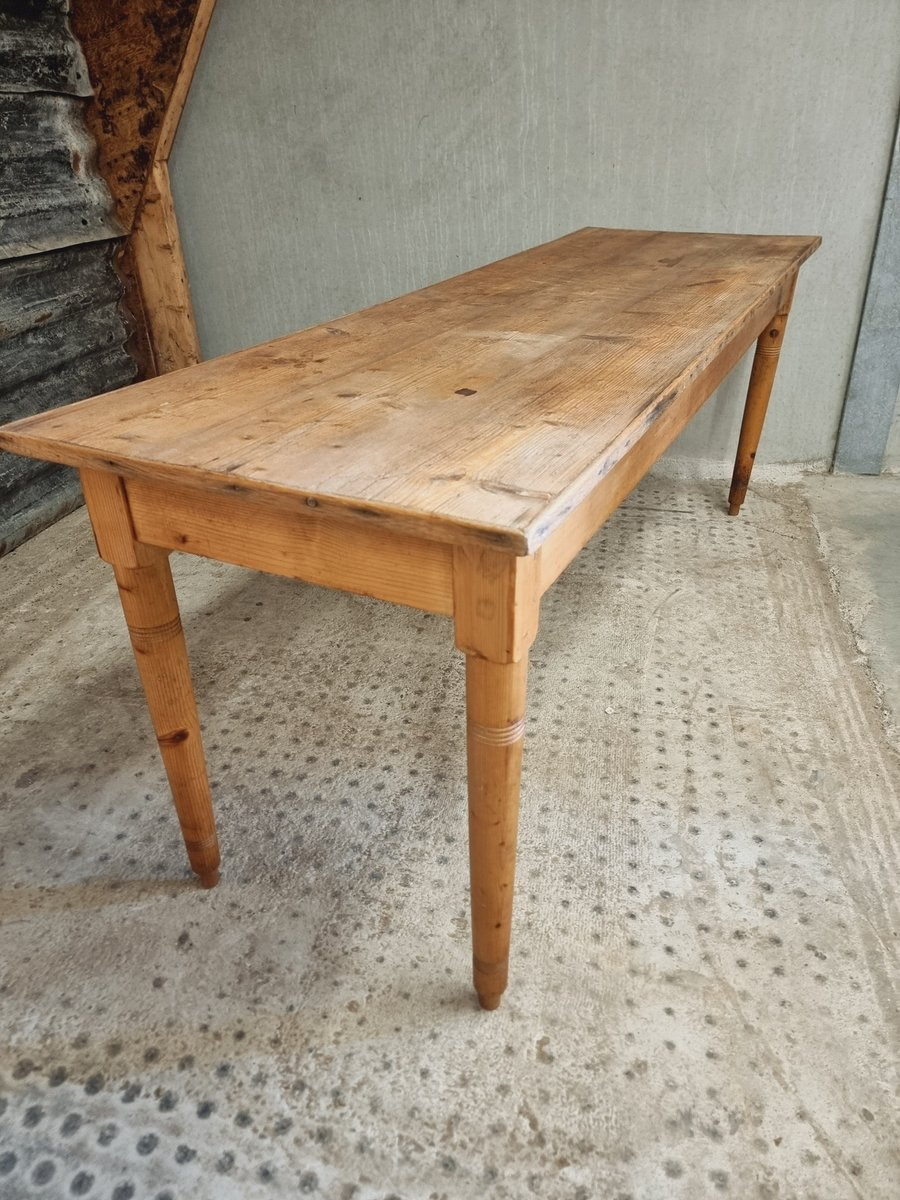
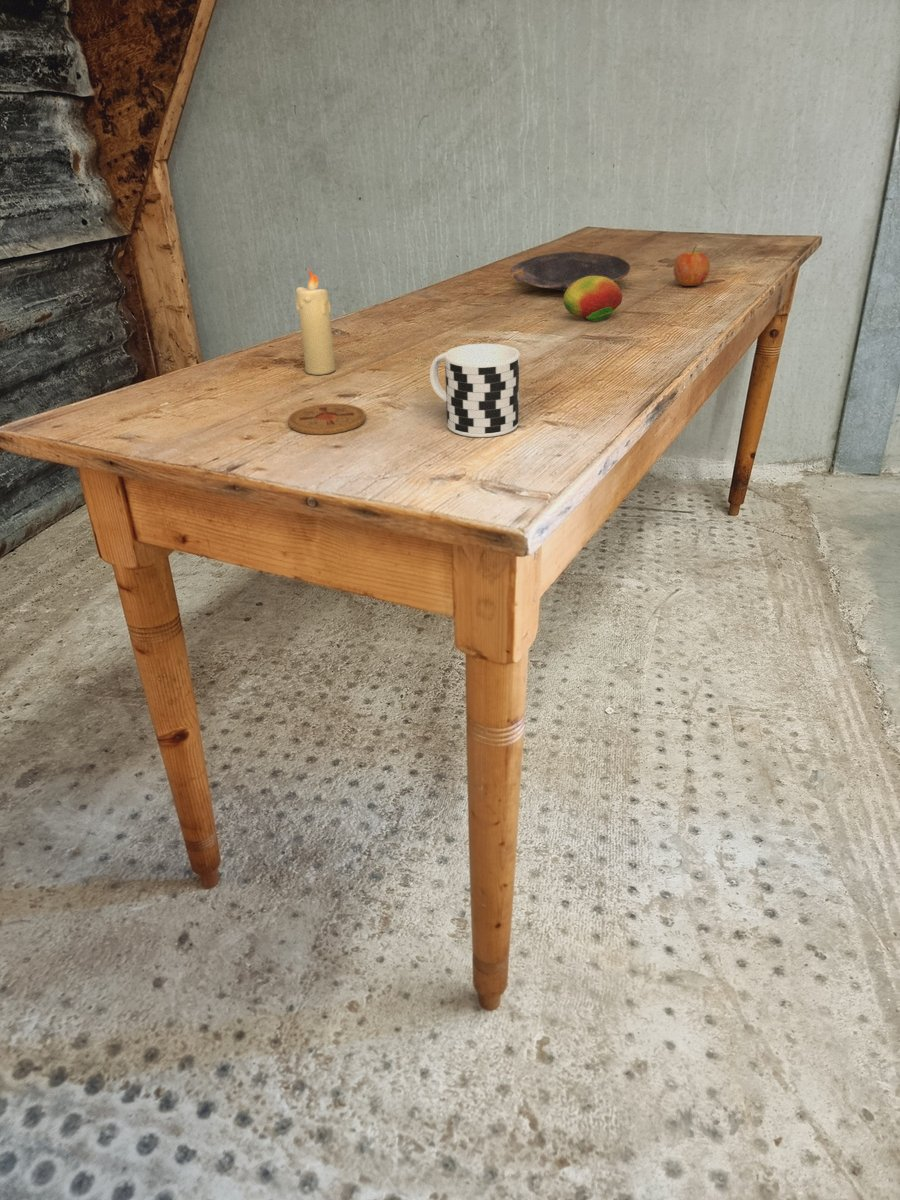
+ apple [673,244,711,287]
+ coaster [287,403,367,435]
+ fruit [562,276,623,322]
+ candle [295,268,336,376]
+ bowl [509,251,631,292]
+ cup [429,343,520,438]
